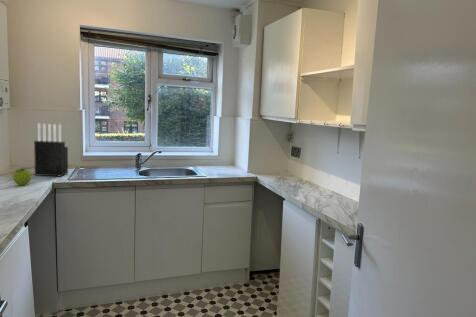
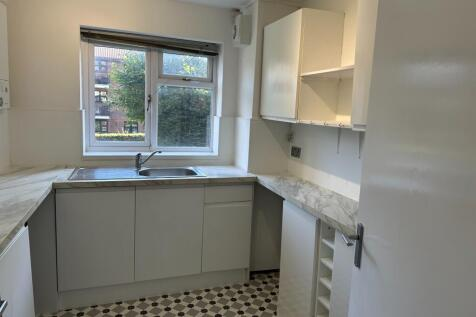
- knife block [33,122,69,177]
- fruit [12,168,33,186]
